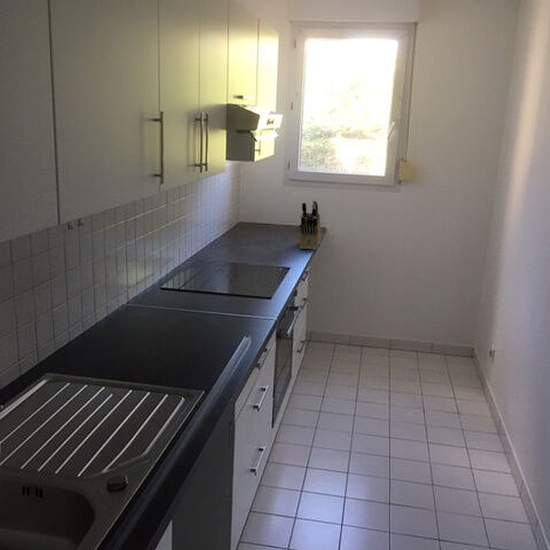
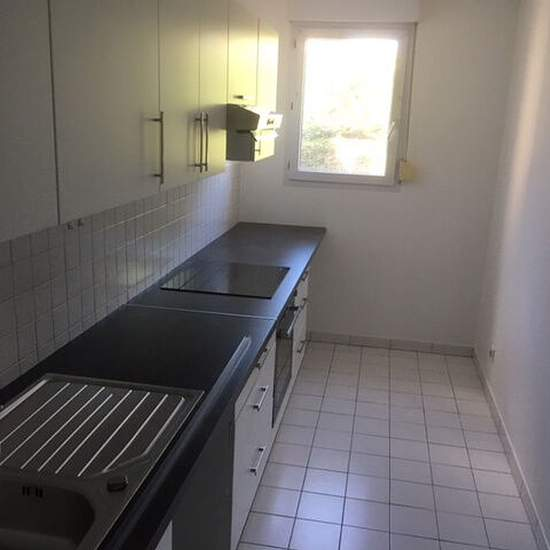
- knife block [299,200,322,251]
